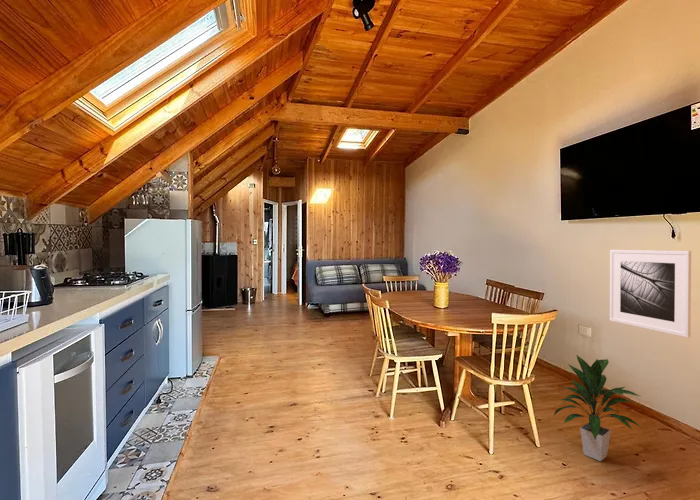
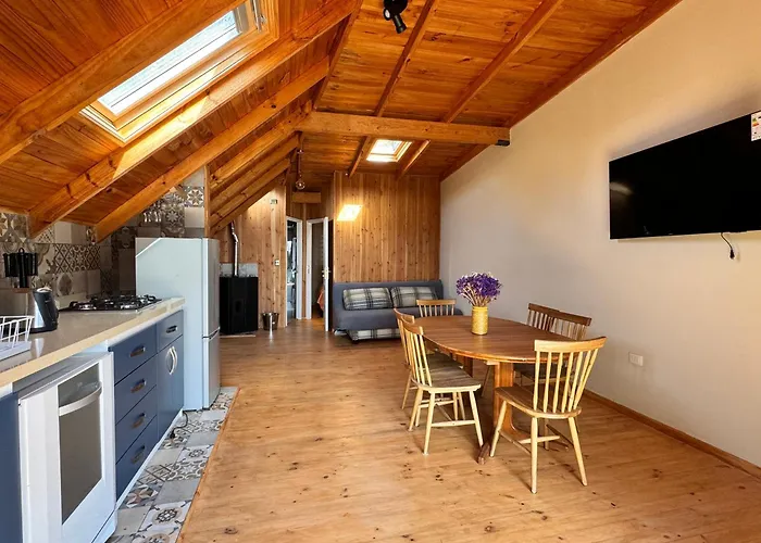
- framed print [609,249,692,339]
- indoor plant [553,354,643,462]
